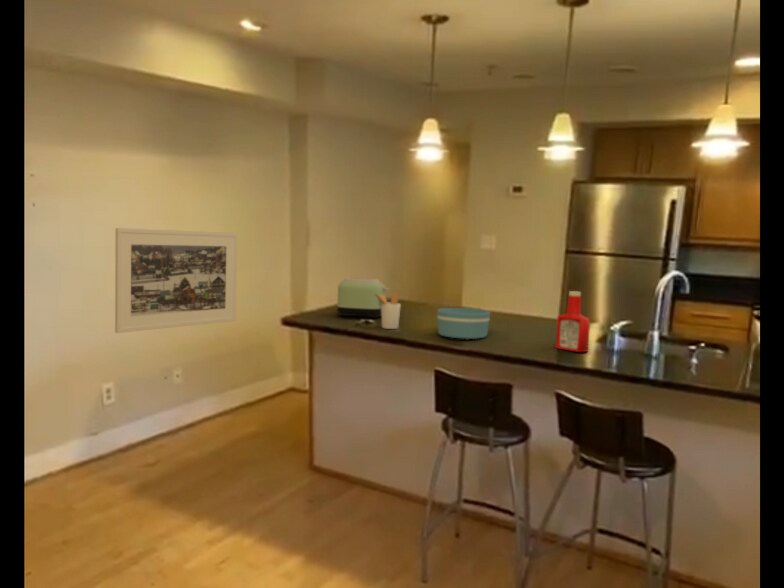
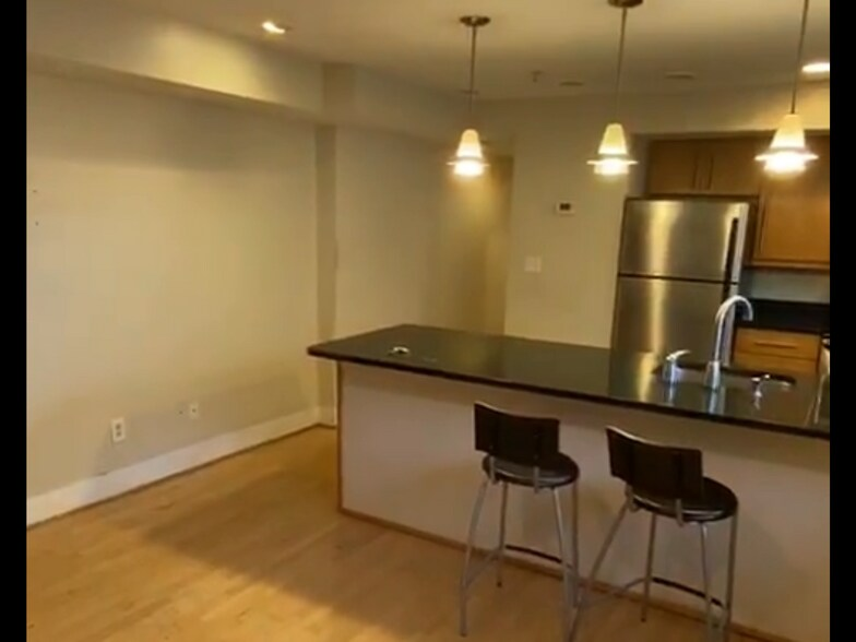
- toaster [336,277,390,319]
- utensil holder [374,292,402,330]
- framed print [114,227,238,334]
- bowl [436,307,491,340]
- soap bottle [555,290,591,353]
